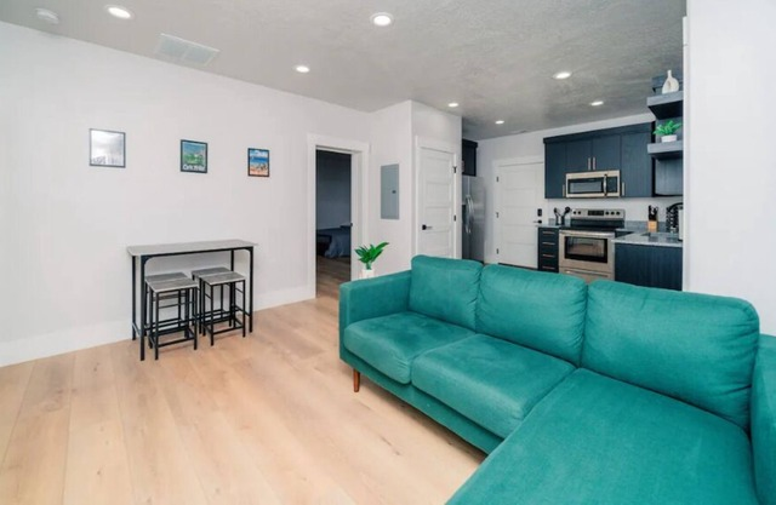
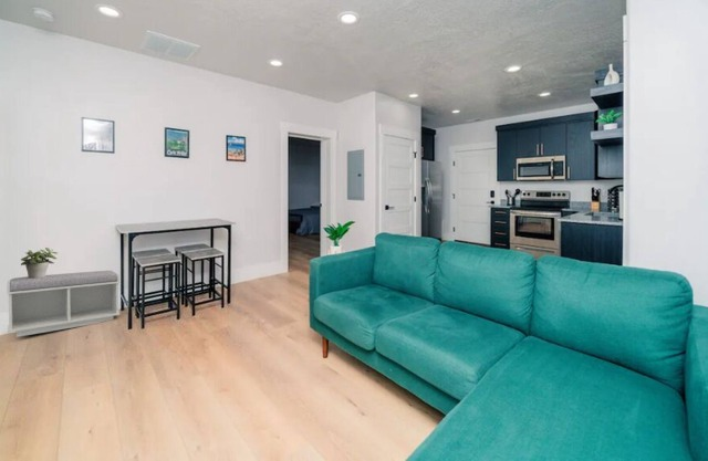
+ bench [6,270,121,338]
+ potted plant [20,247,59,277]
